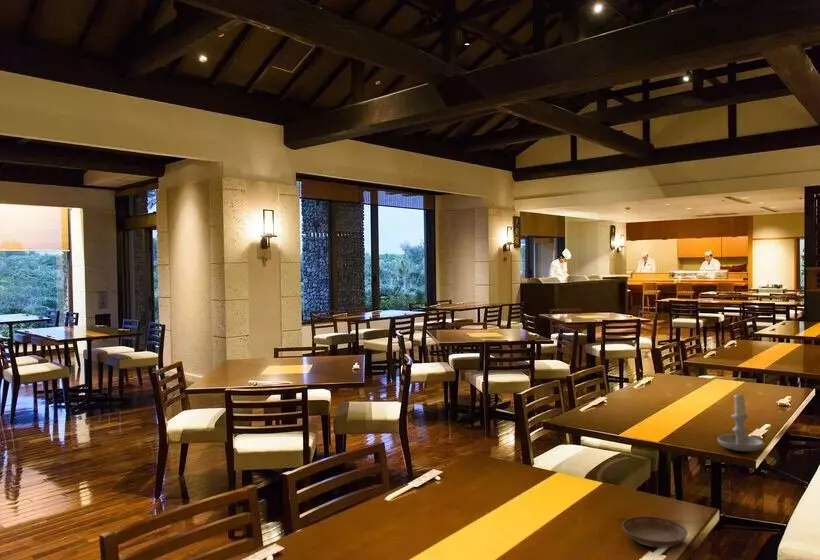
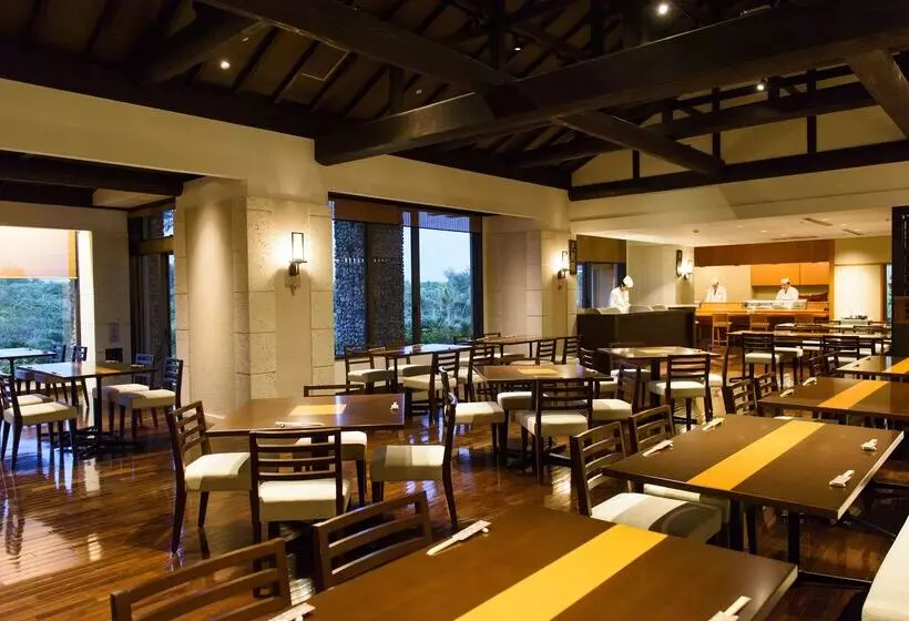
- saucer [621,515,689,549]
- candle [717,391,765,452]
